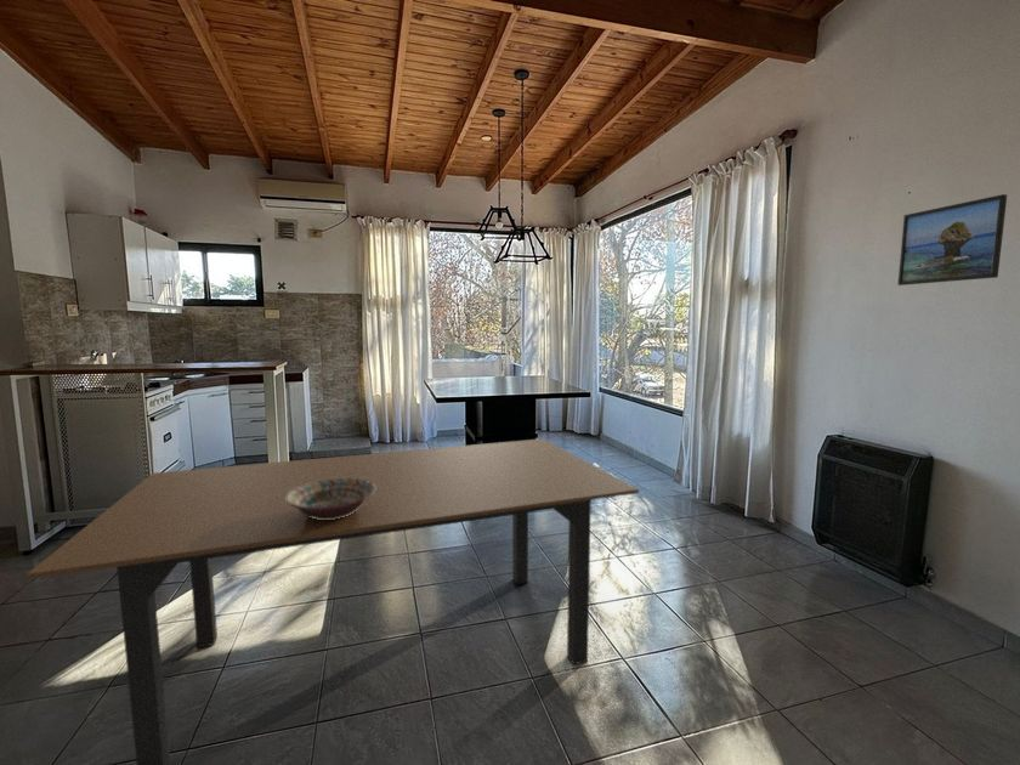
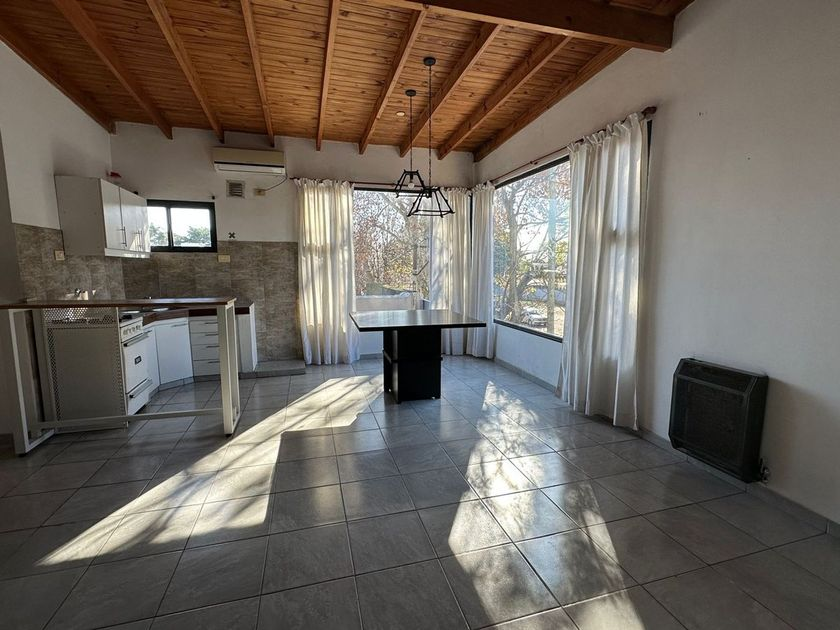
- decorative bowl [285,478,376,520]
- dining table [25,437,640,765]
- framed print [896,193,1008,287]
